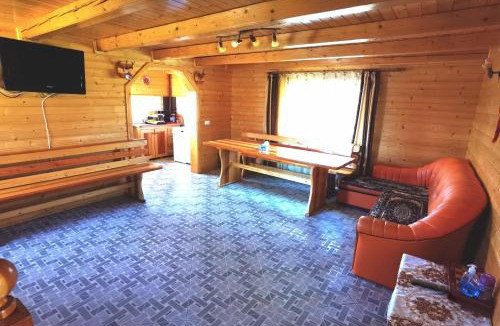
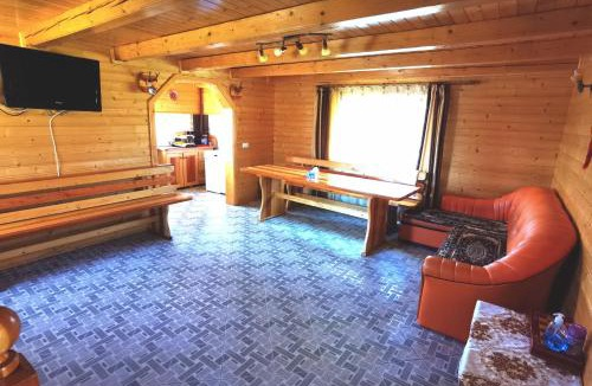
- remote control [409,277,452,295]
